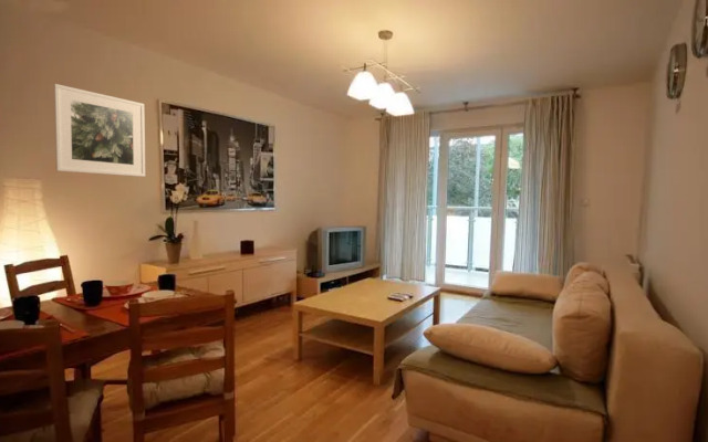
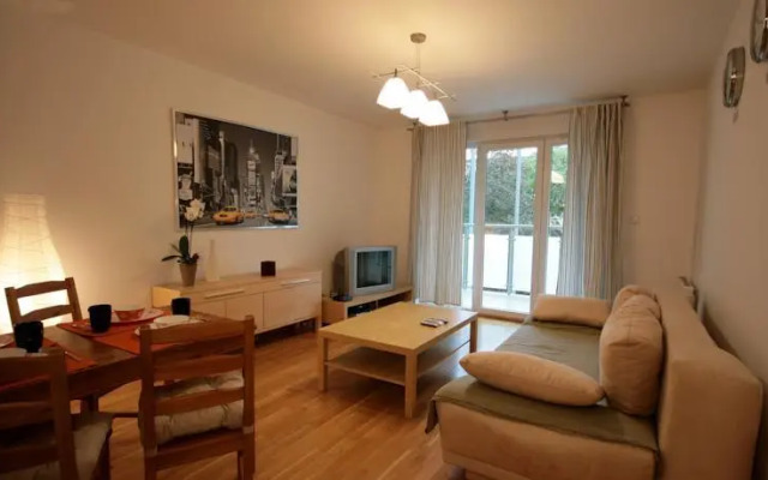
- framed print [53,83,146,178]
